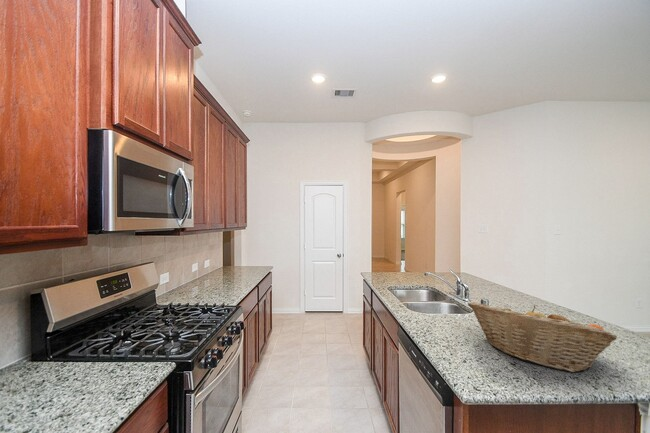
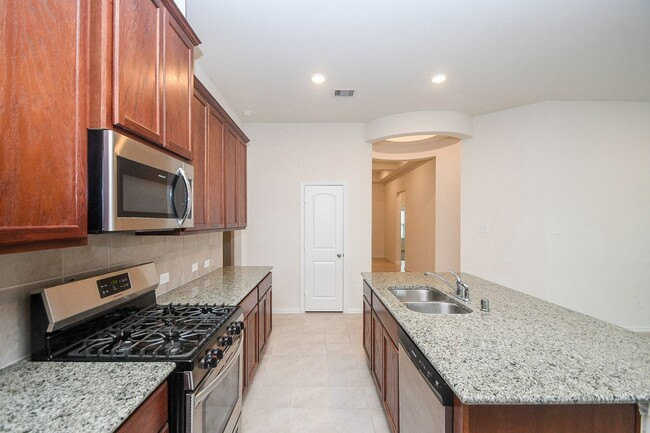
- fruit basket [467,301,618,373]
